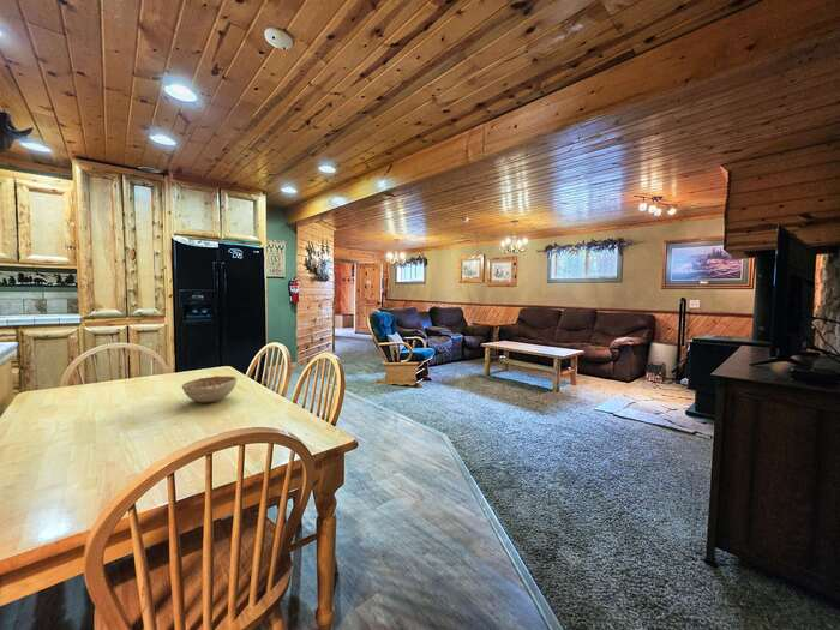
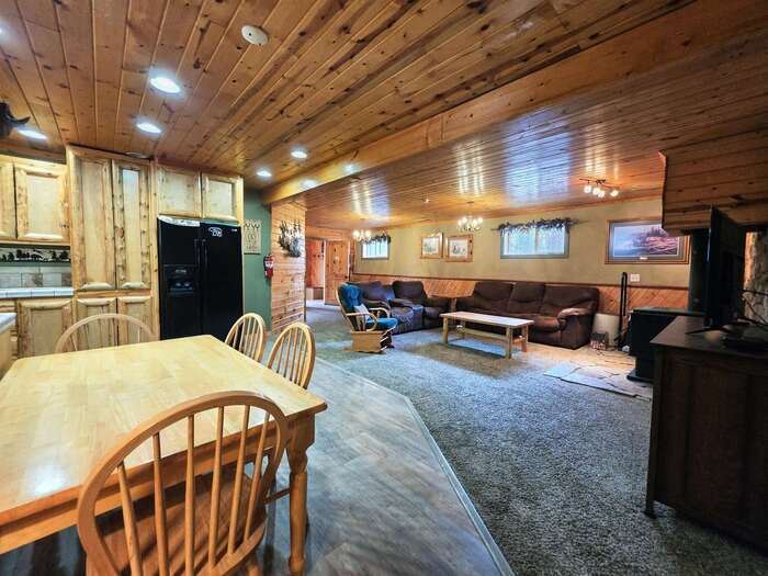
- decorative bowl [181,374,238,403]
